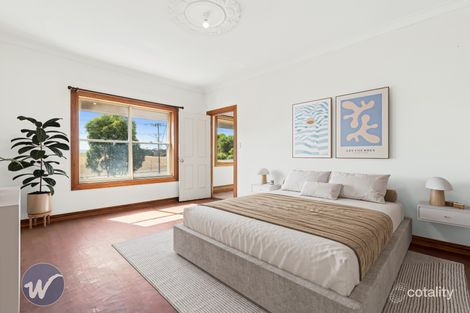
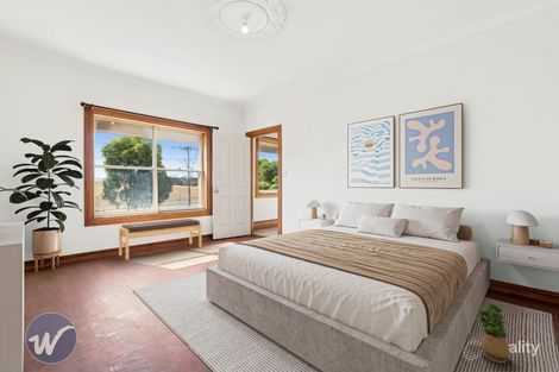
+ potted plant [476,301,511,364]
+ bench [118,217,202,261]
